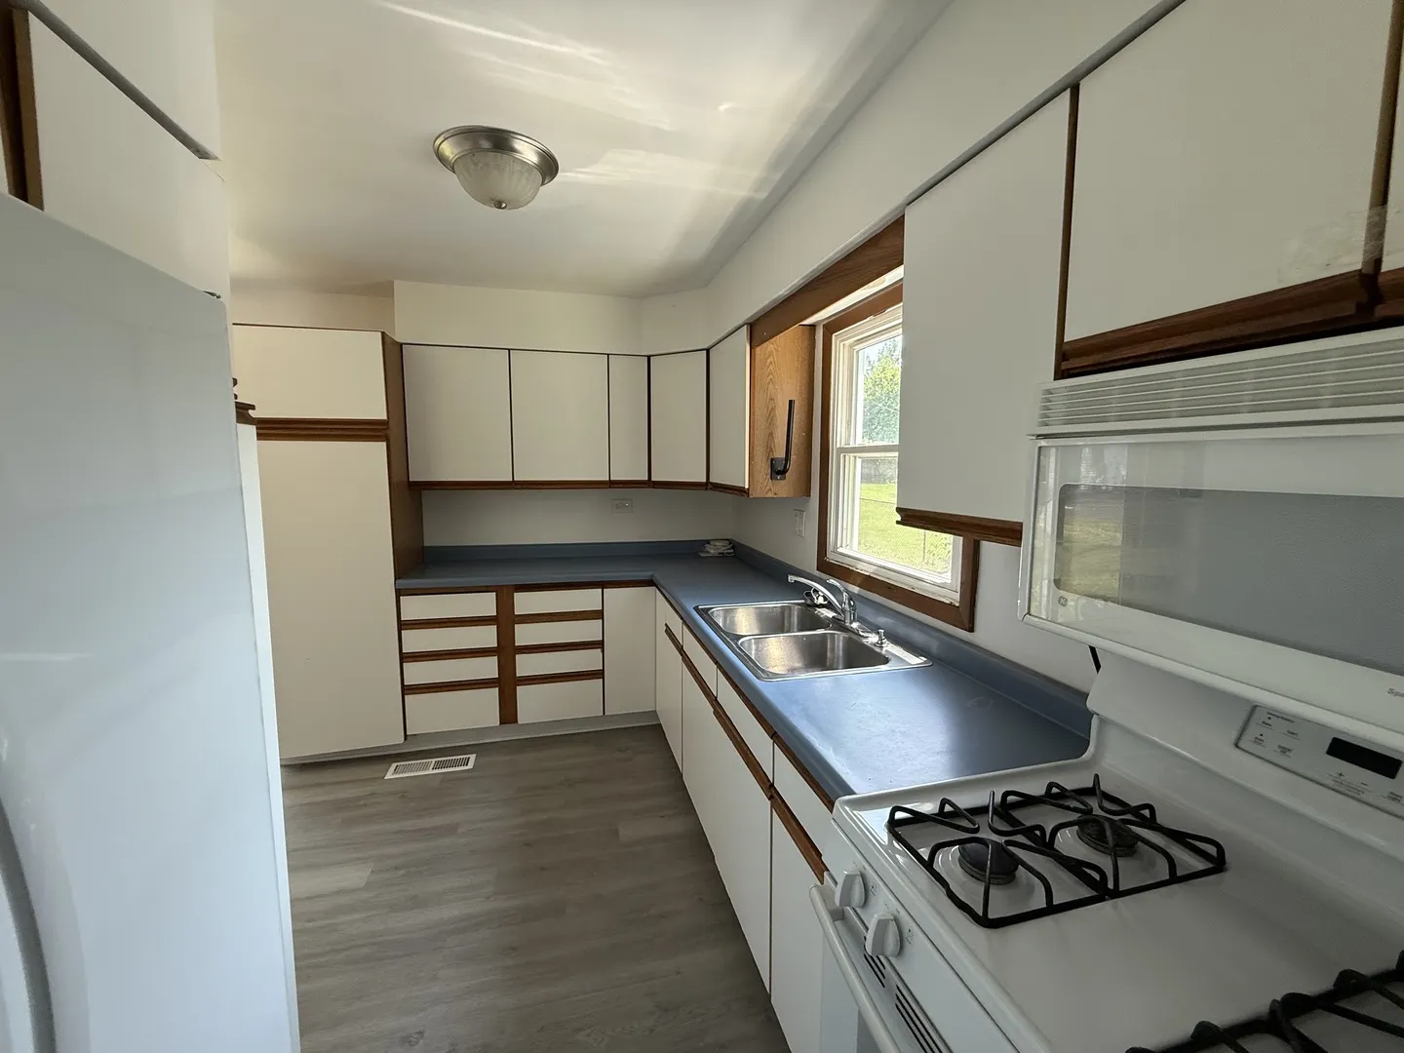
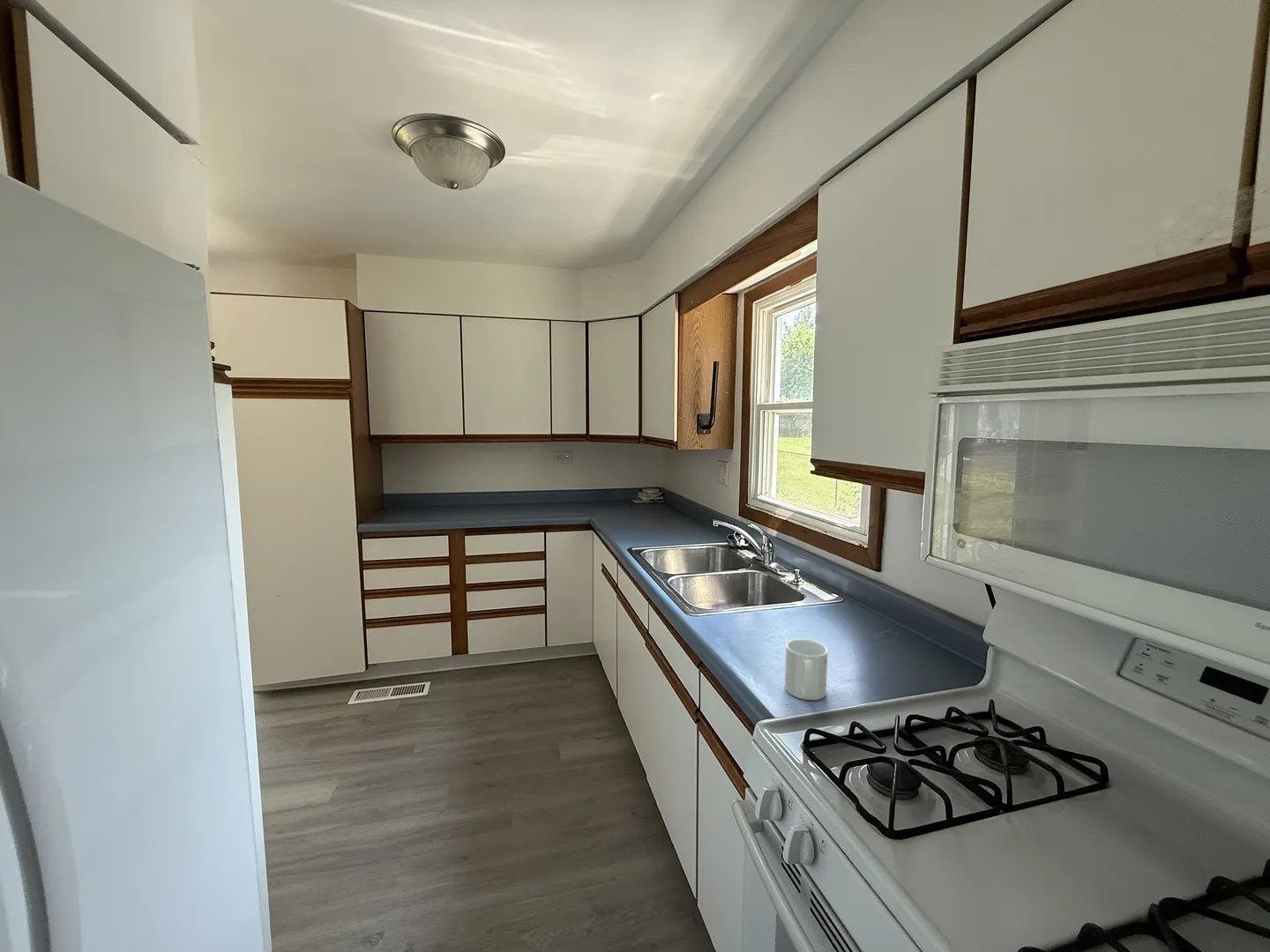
+ mug [784,638,829,701]
